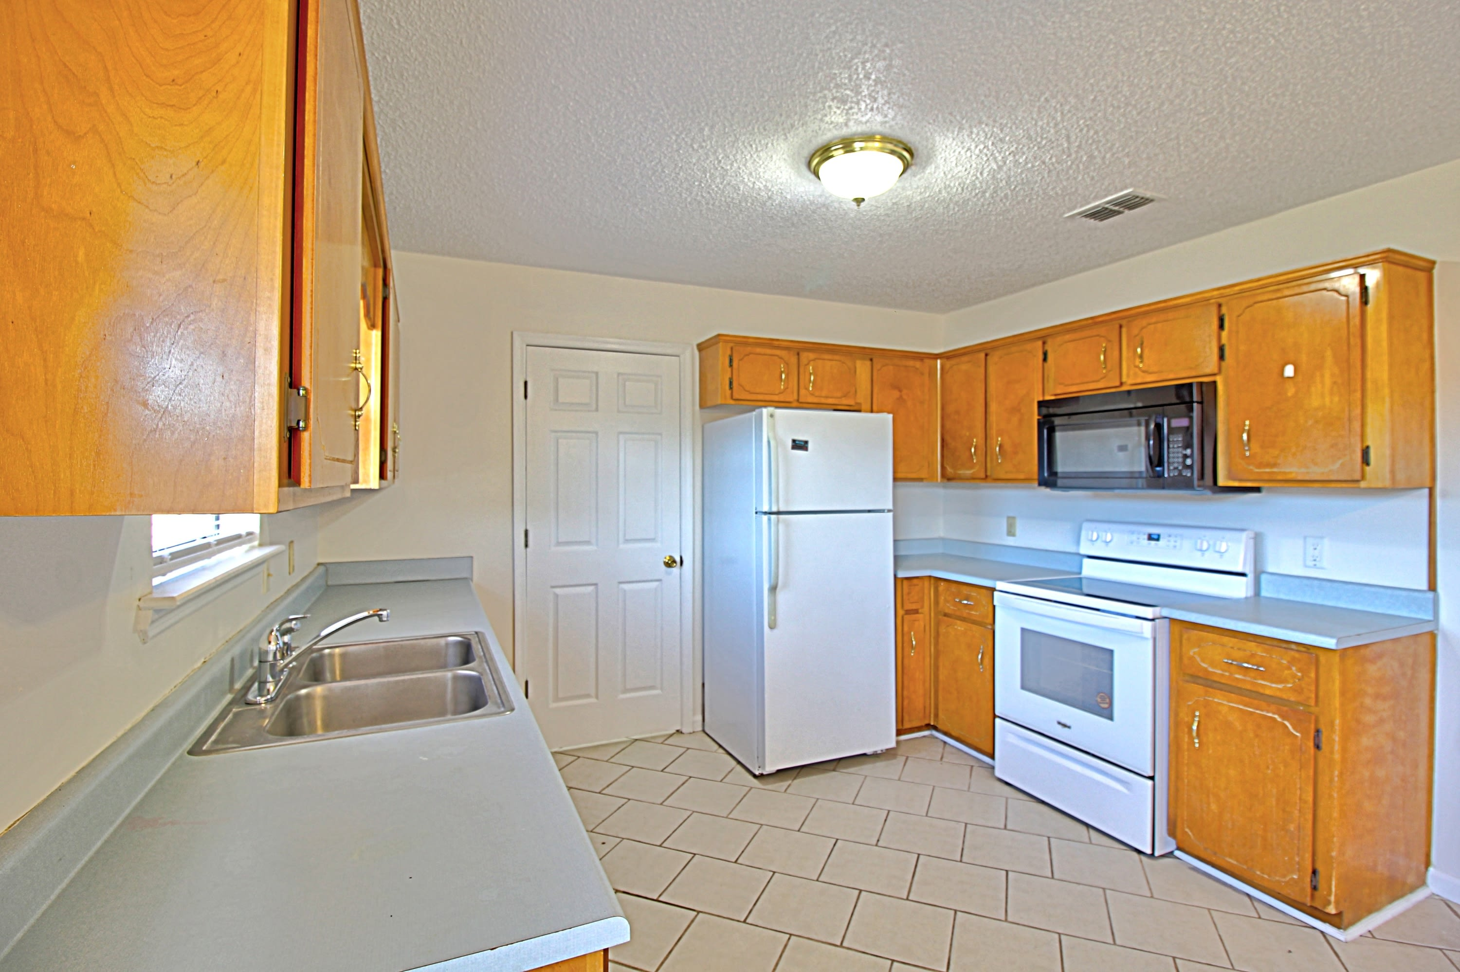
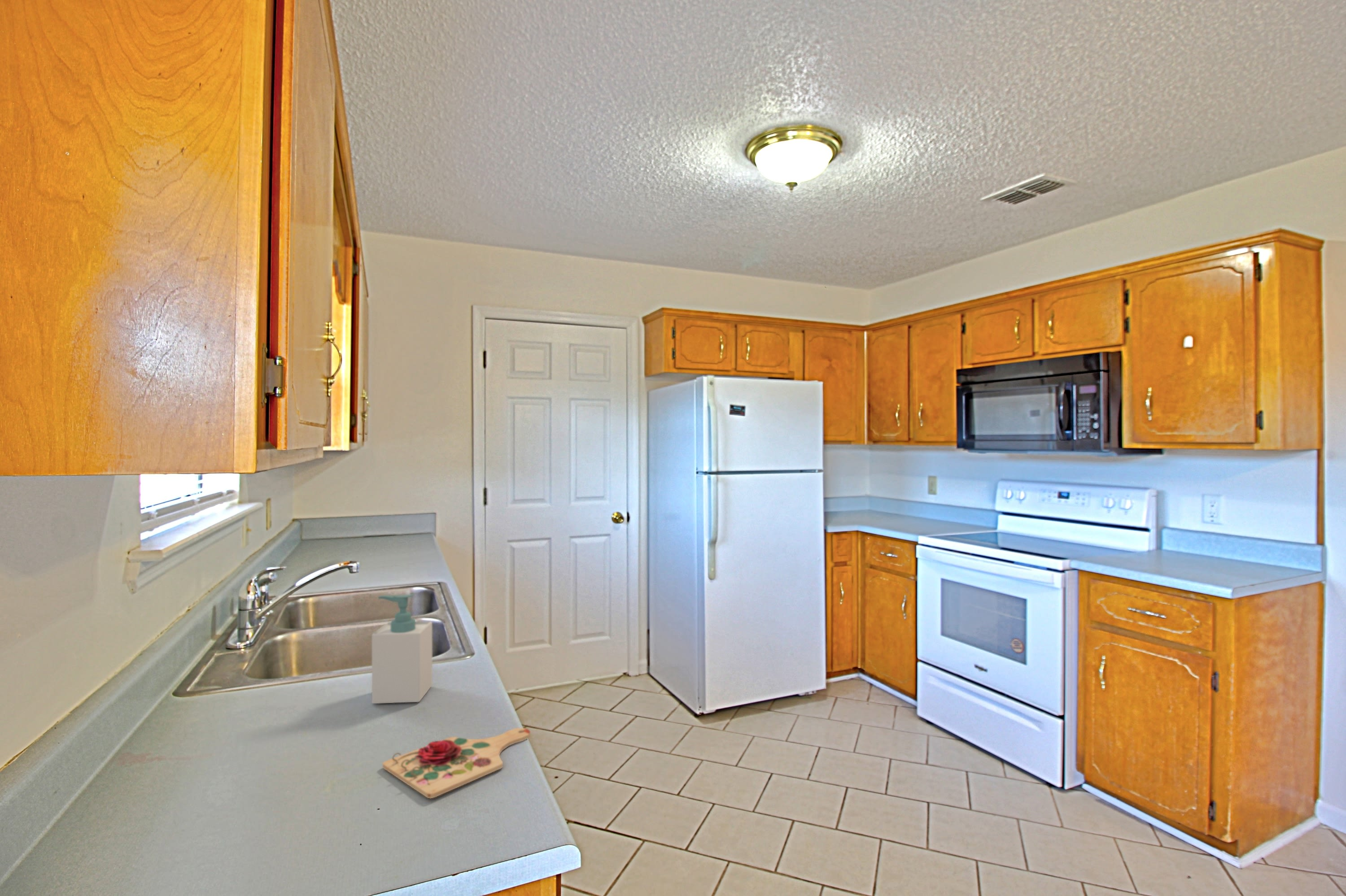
+ cutting board [382,727,531,799]
+ soap bottle [371,594,433,704]
